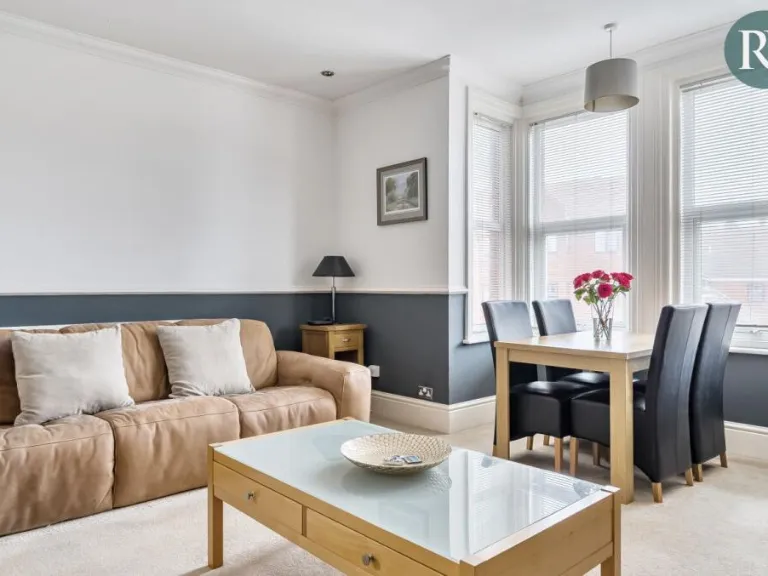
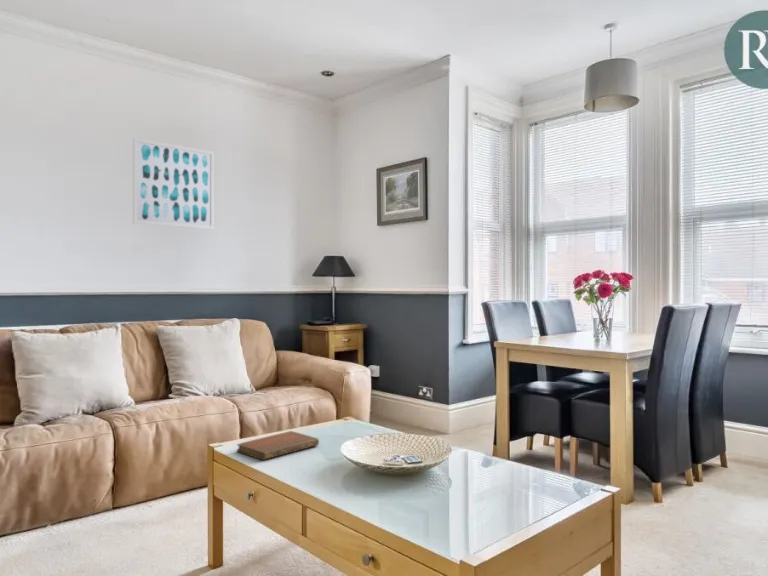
+ wall art [132,136,215,230]
+ notebook [236,430,320,461]
